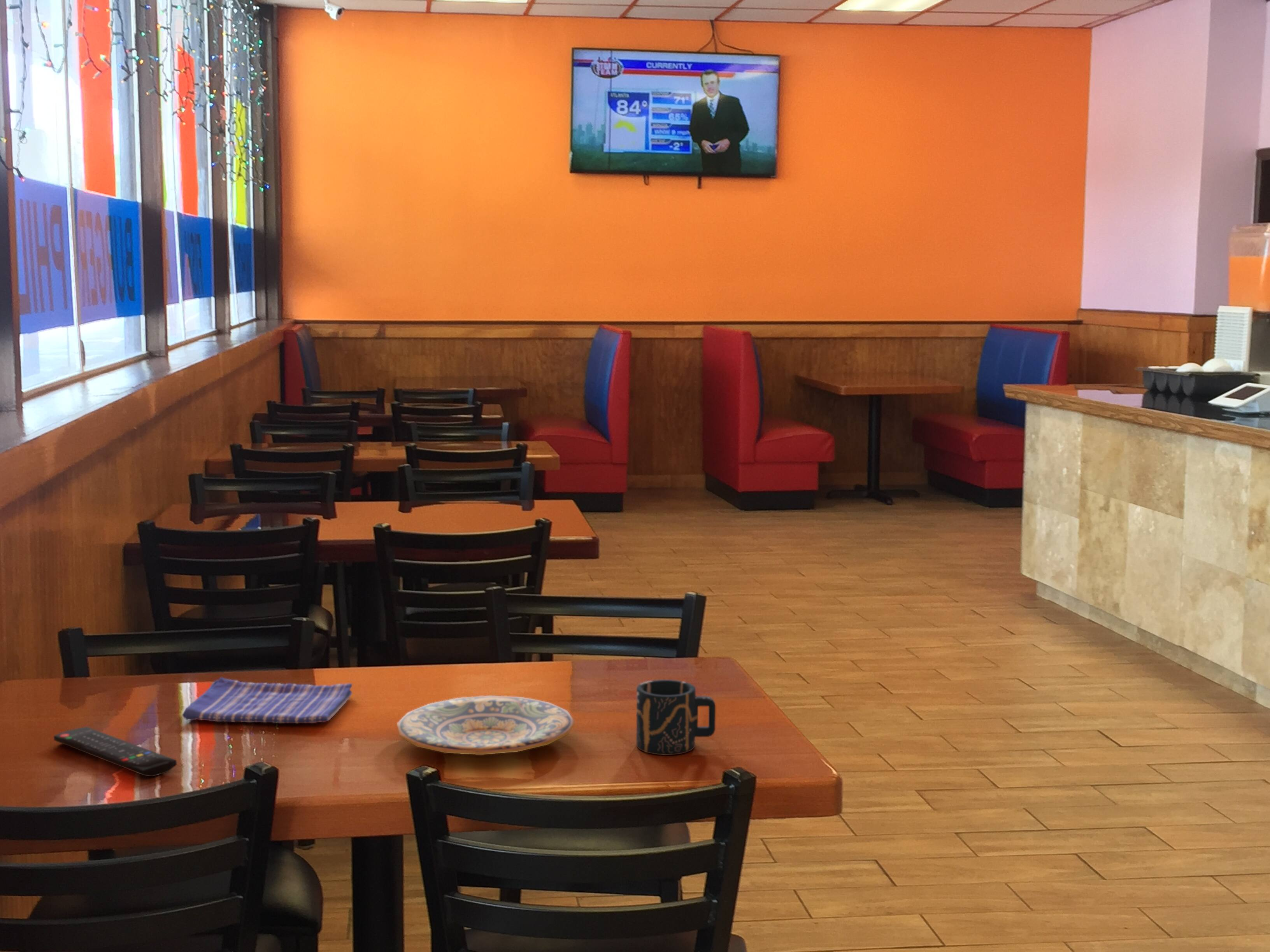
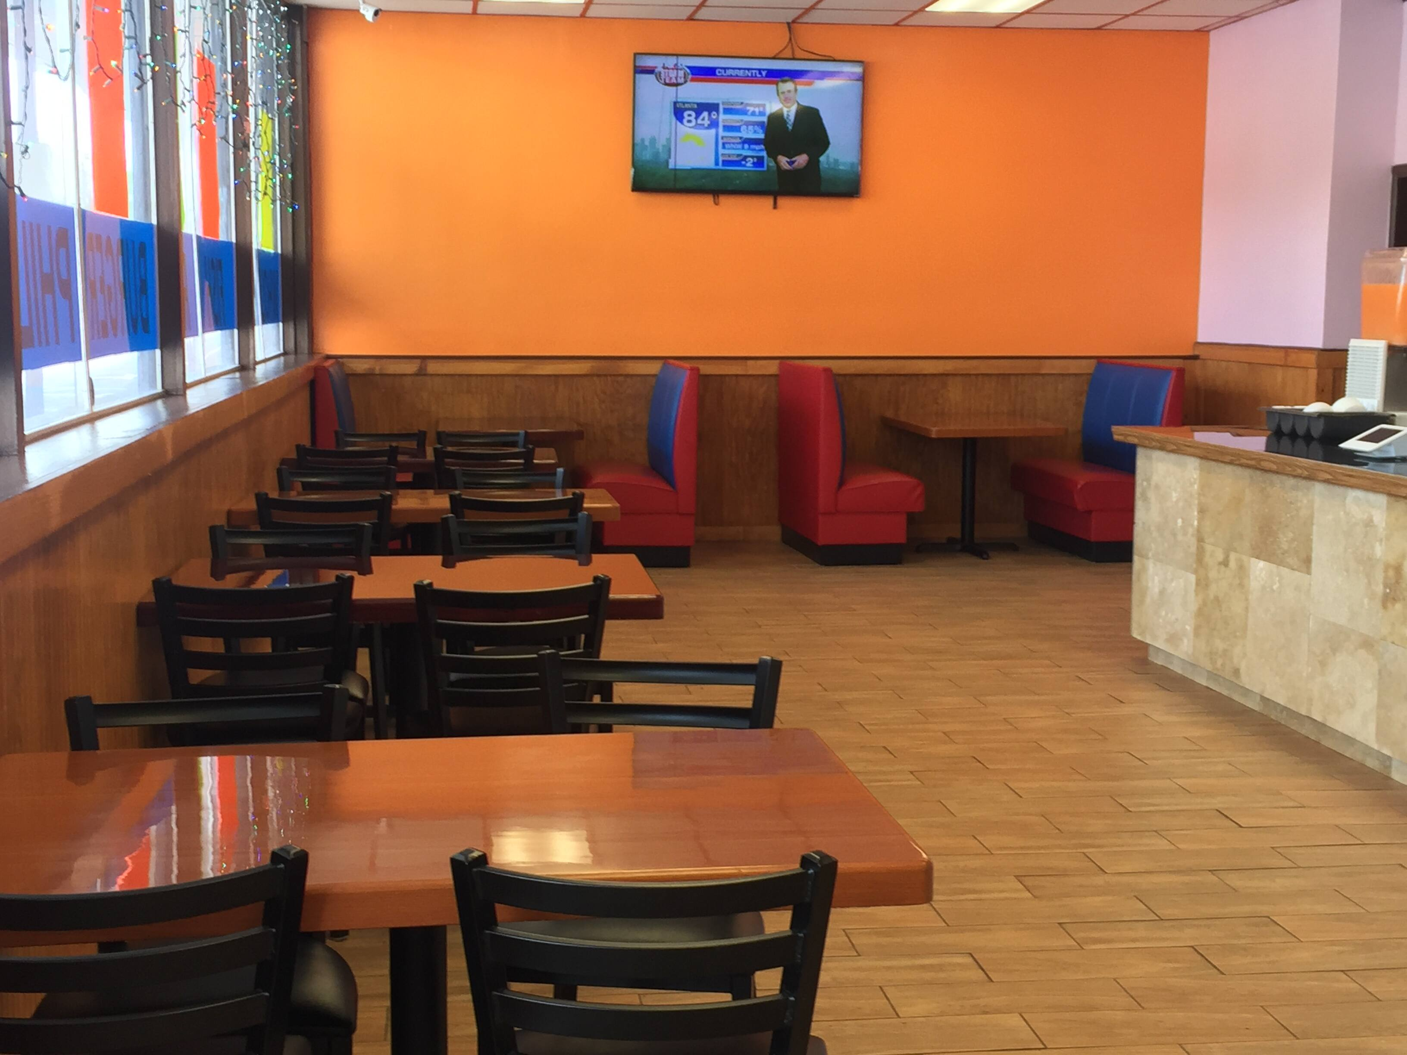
- remote control [53,726,177,777]
- cup [636,679,716,756]
- dish towel [182,677,353,724]
- plate [396,695,575,755]
